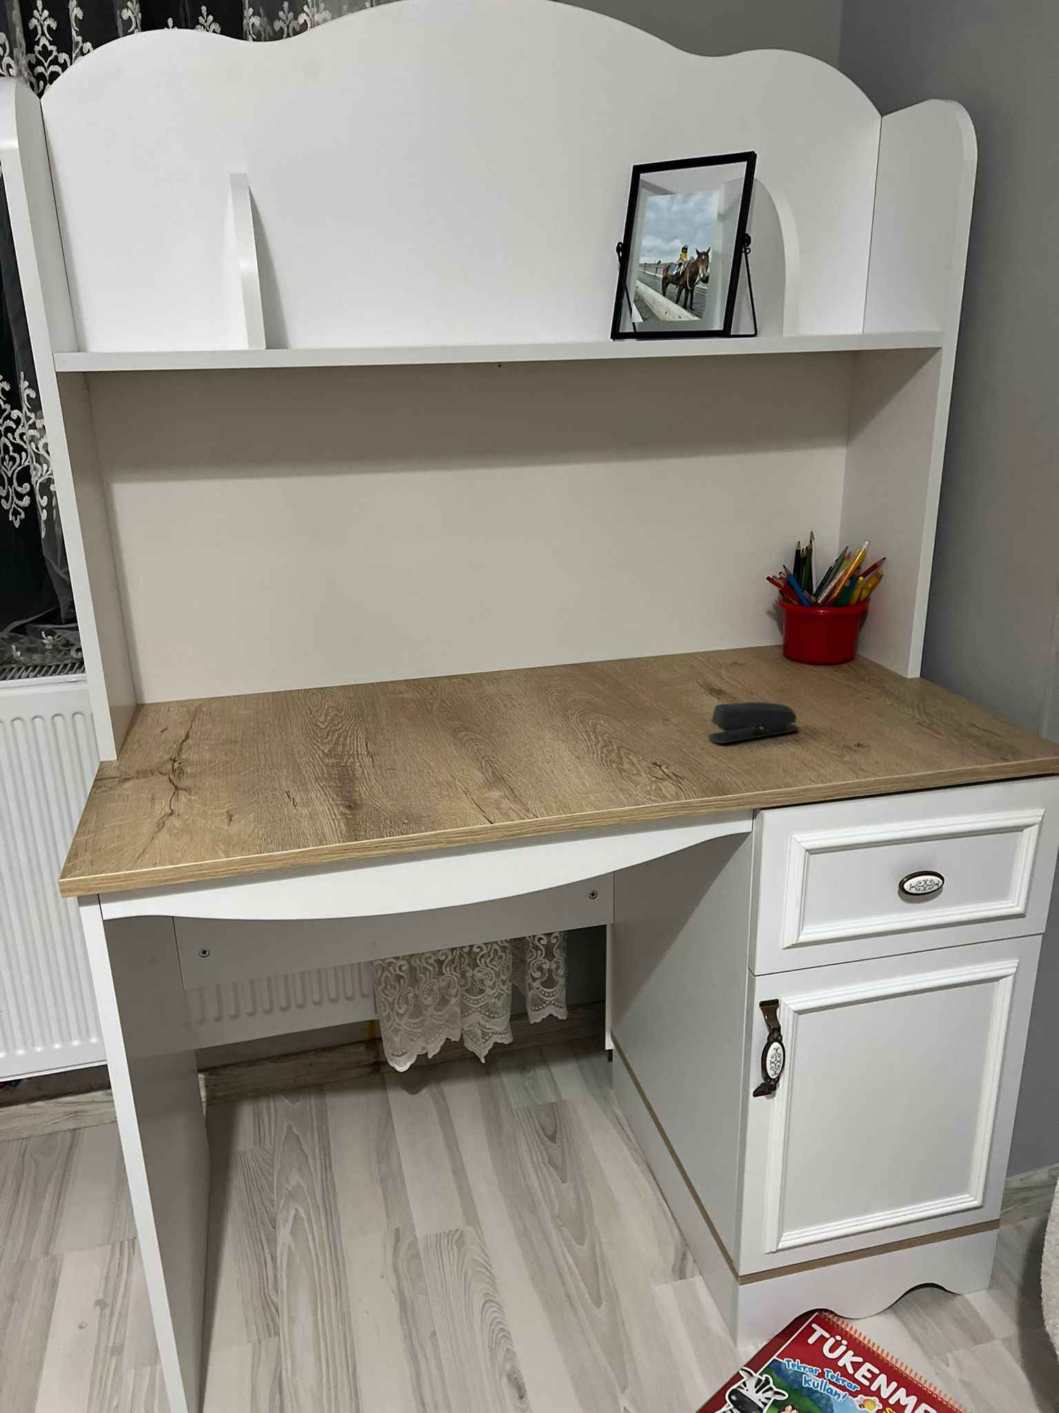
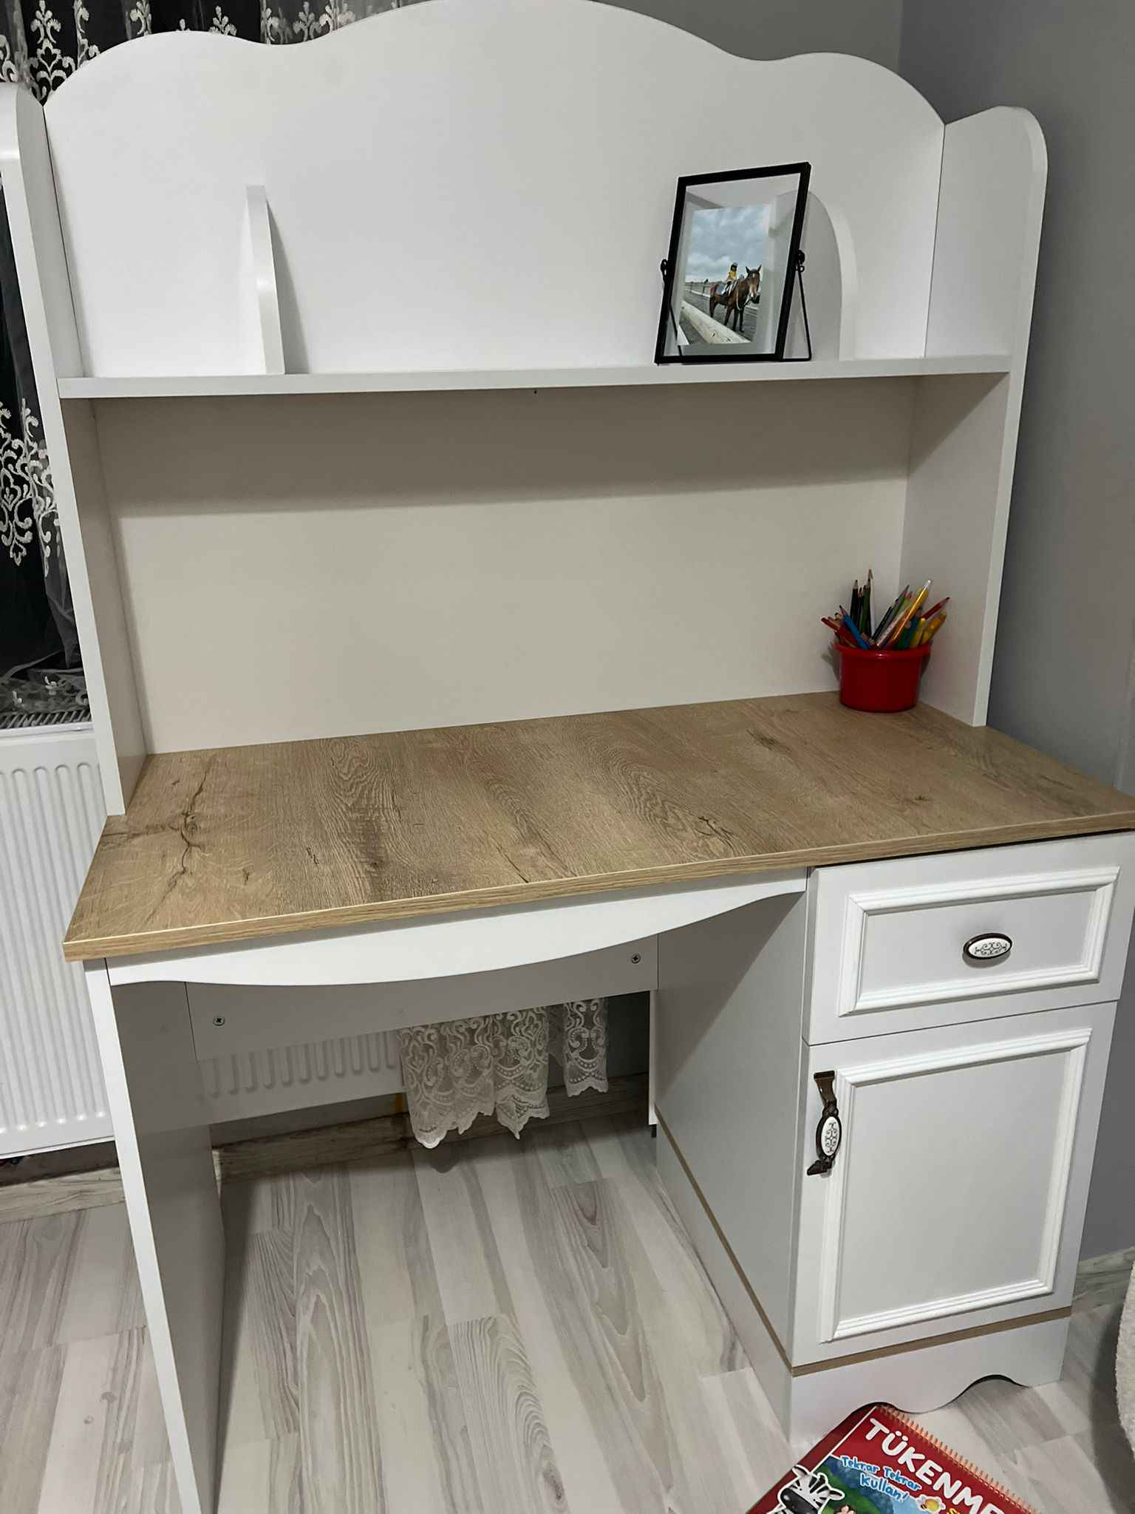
- stapler [709,702,800,743]
